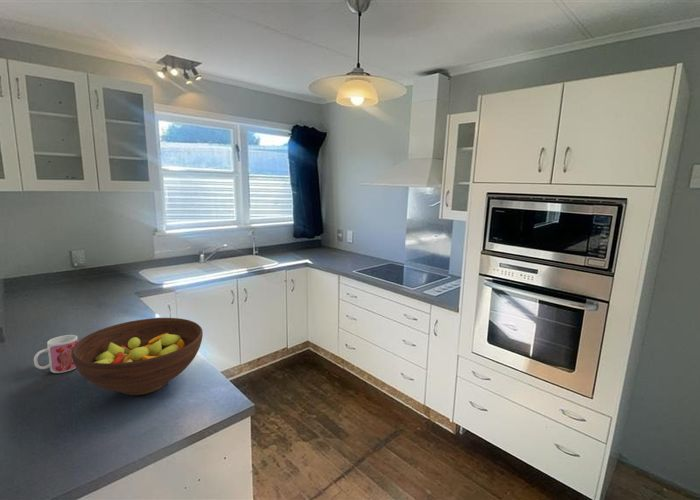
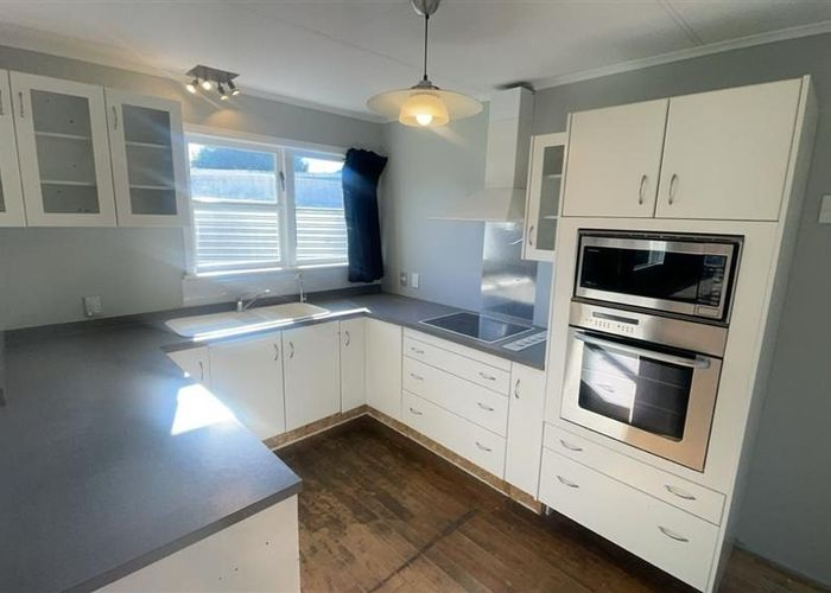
- fruit bowl [72,317,204,396]
- mug [33,334,79,374]
